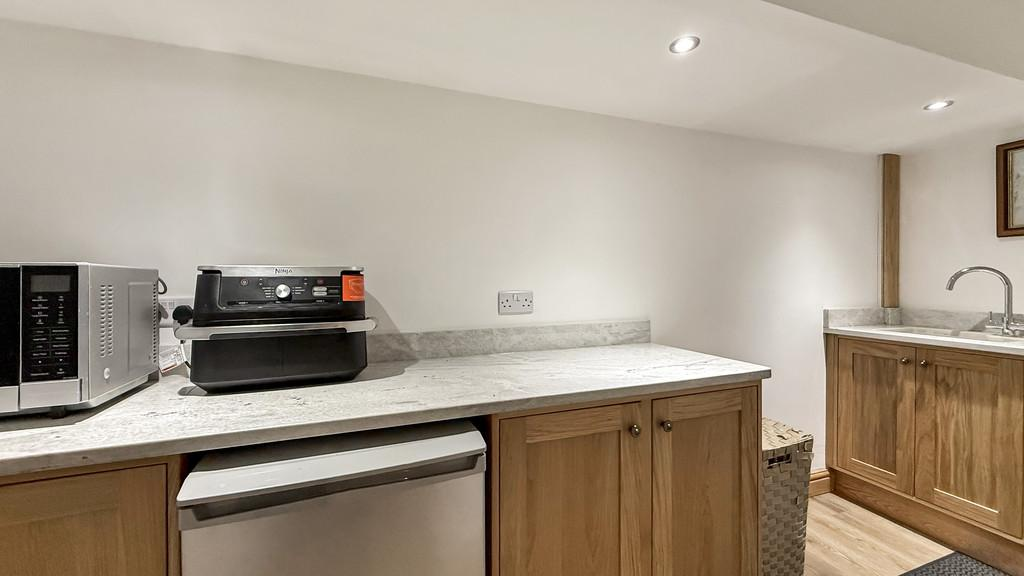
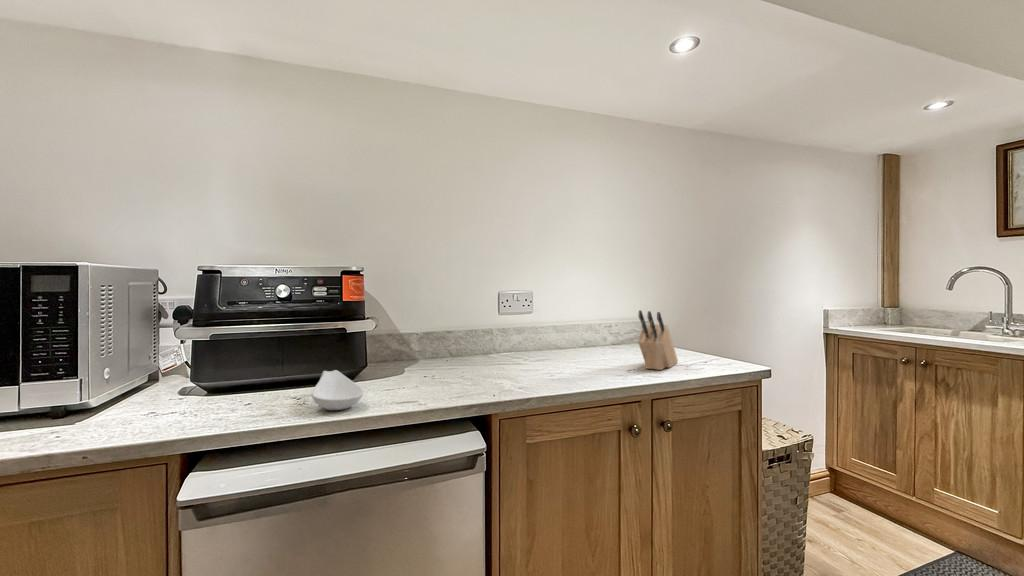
+ spoon rest [311,369,365,411]
+ knife block [637,309,679,371]
